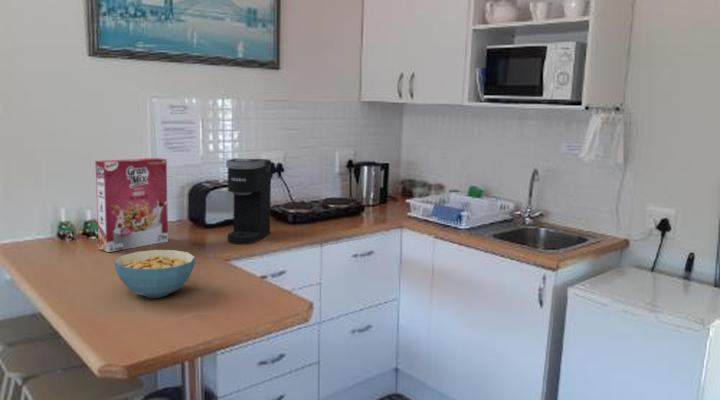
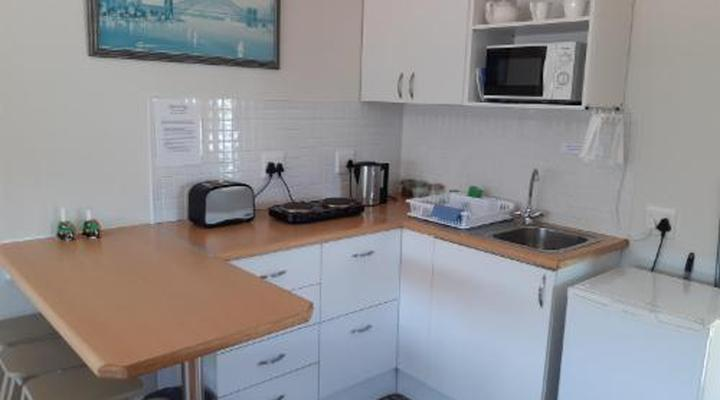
- coffee maker [225,157,272,246]
- cereal bowl [113,249,196,299]
- cereal box [94,157,169,253]
